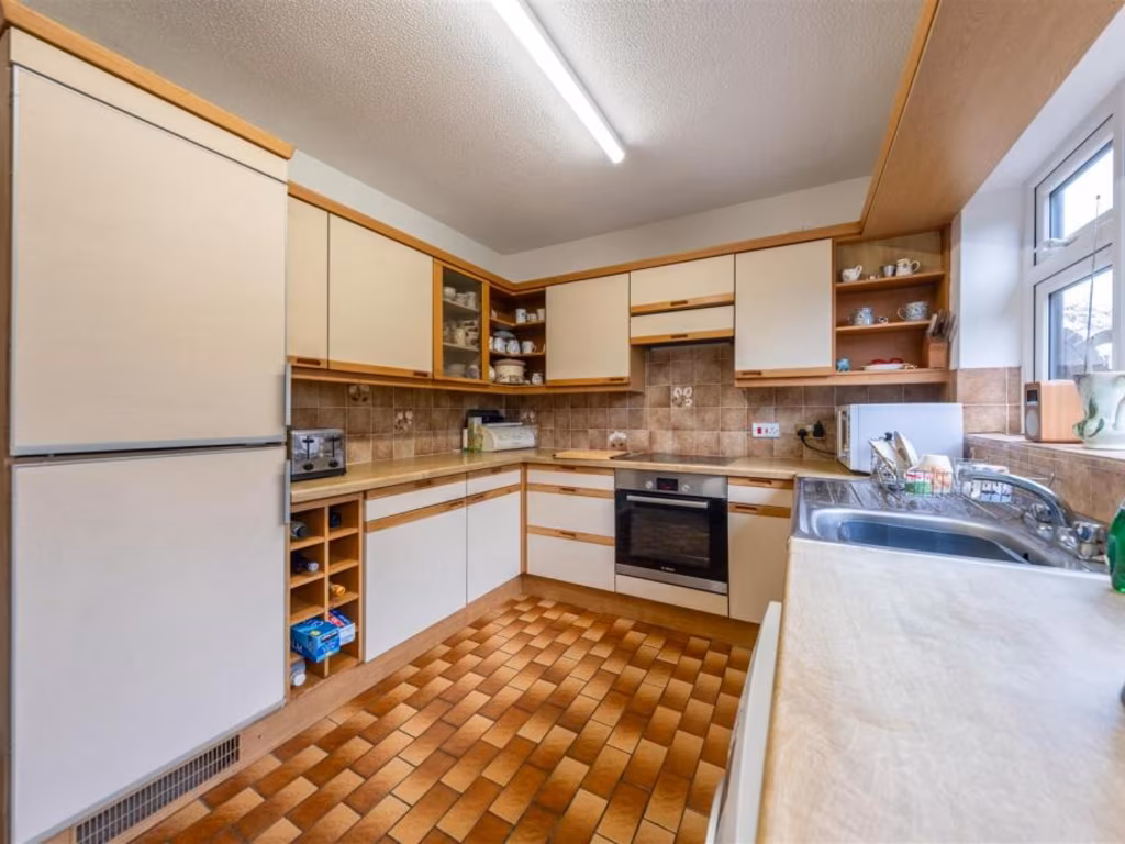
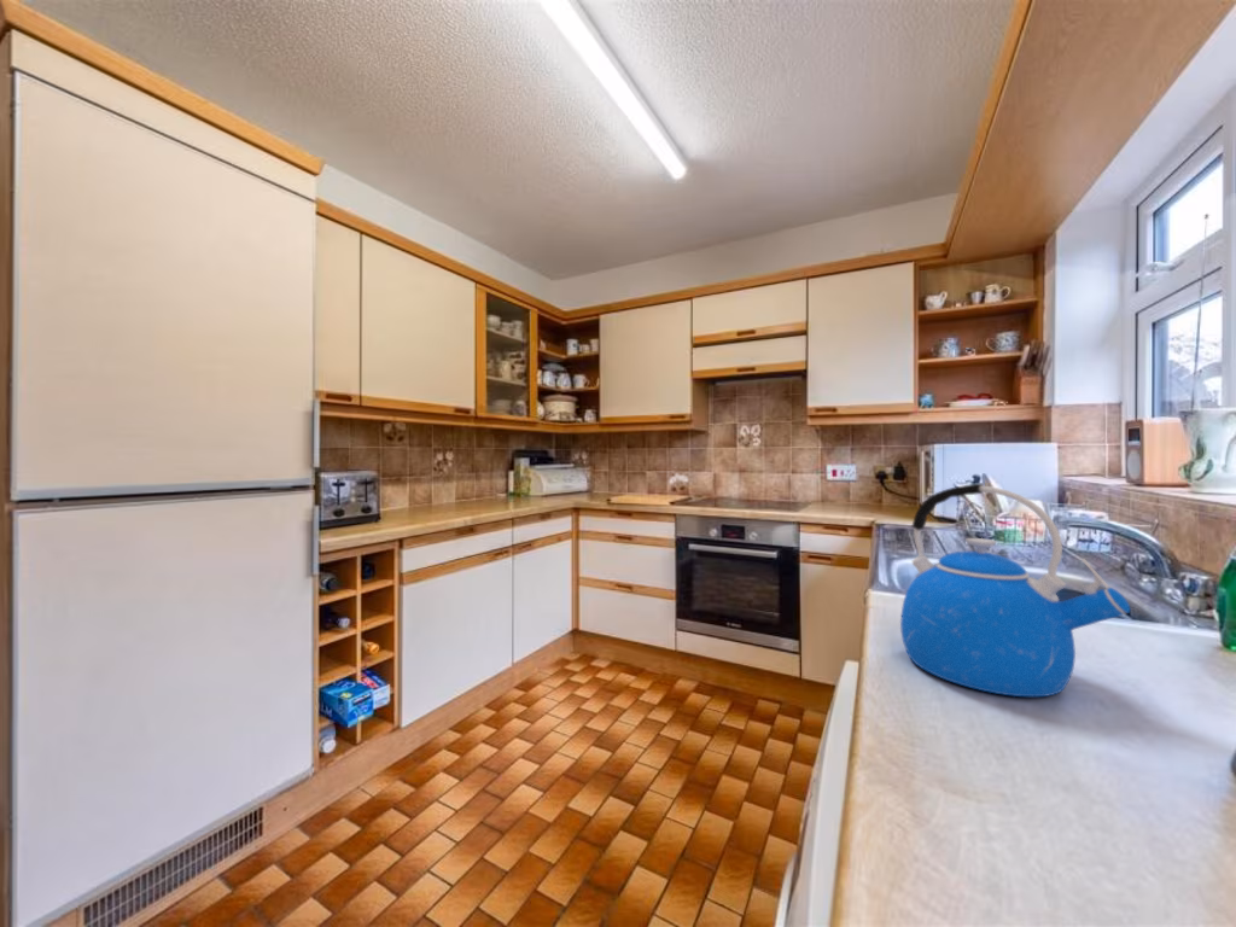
+ kettle [899,483,1131,698]
